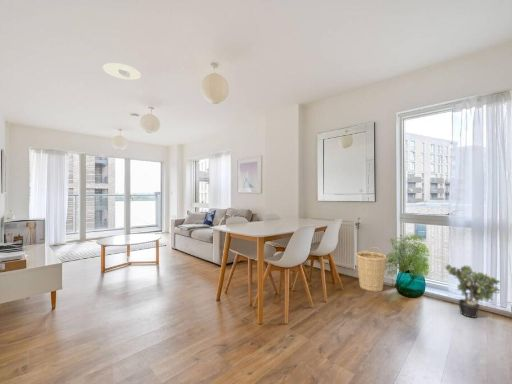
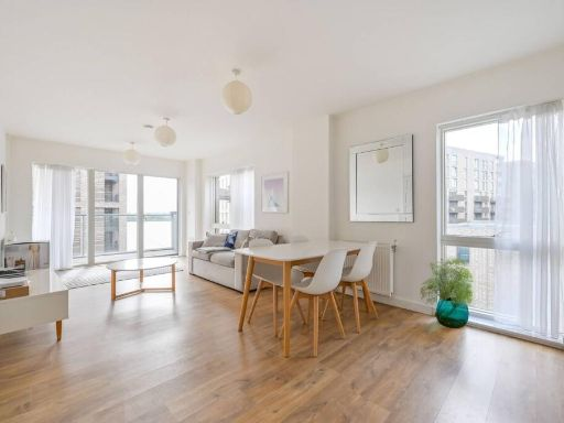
- basket [355,246,388,293]
- recessed light [102,62,142,81]
- potted plant [442,263,502,319]
